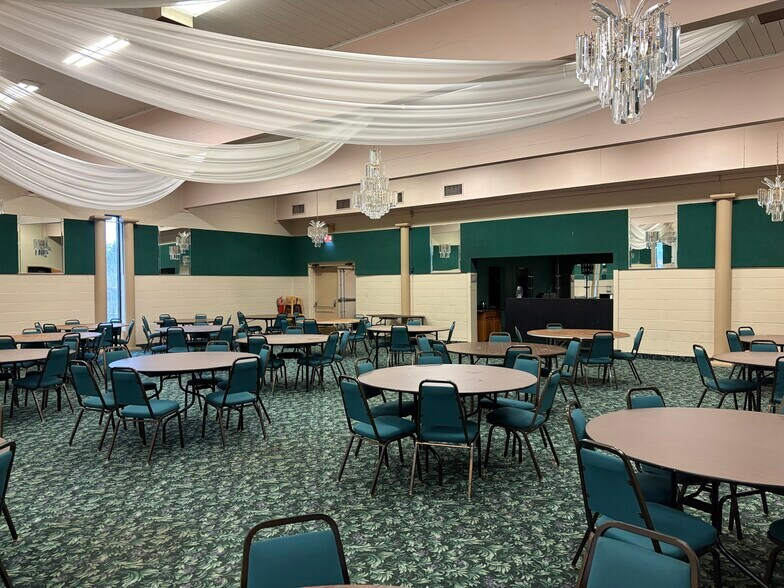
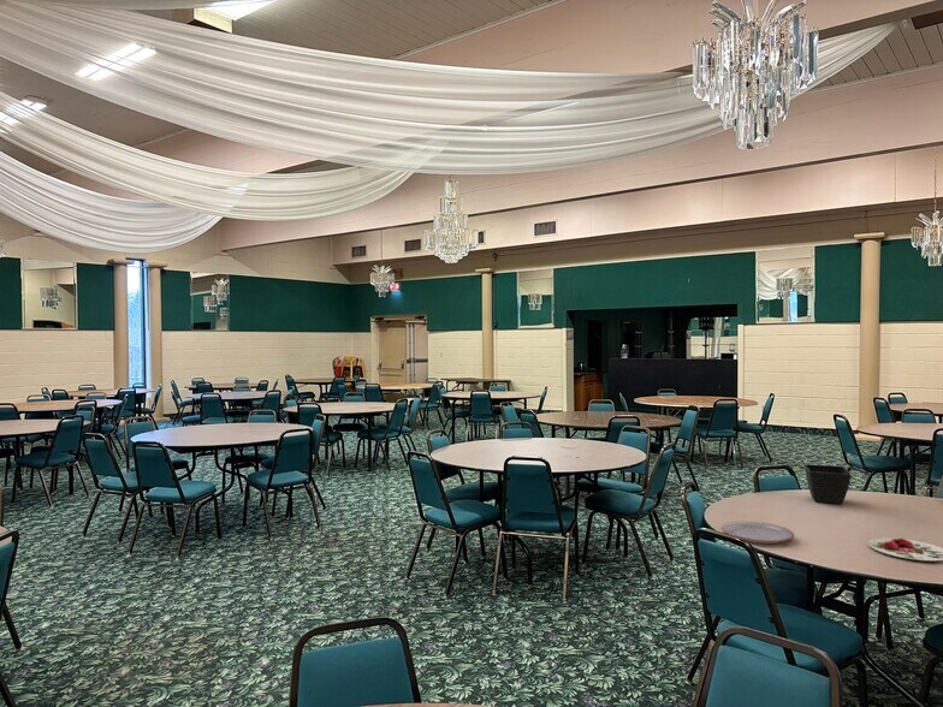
+ plate [867,536,943,562]
+ flower pot [803,463,853,505]
+ plate [720,519,795,545]
